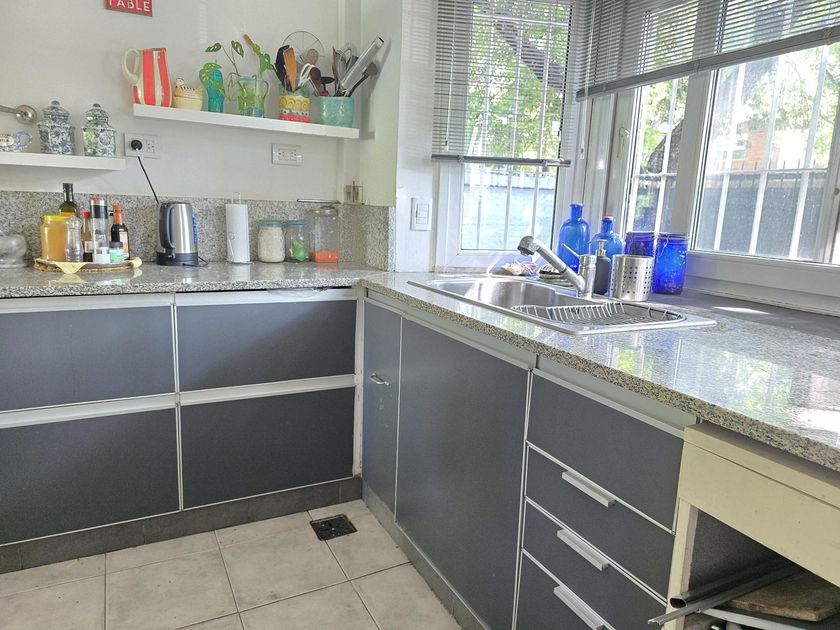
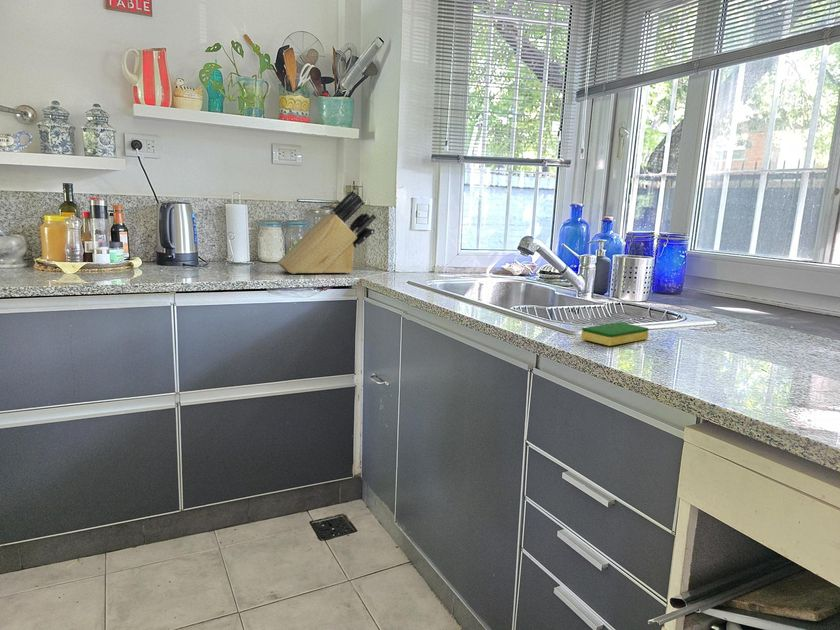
+ knife block [277,189,378,275]
+ dish sponge [580,321,650,347]
